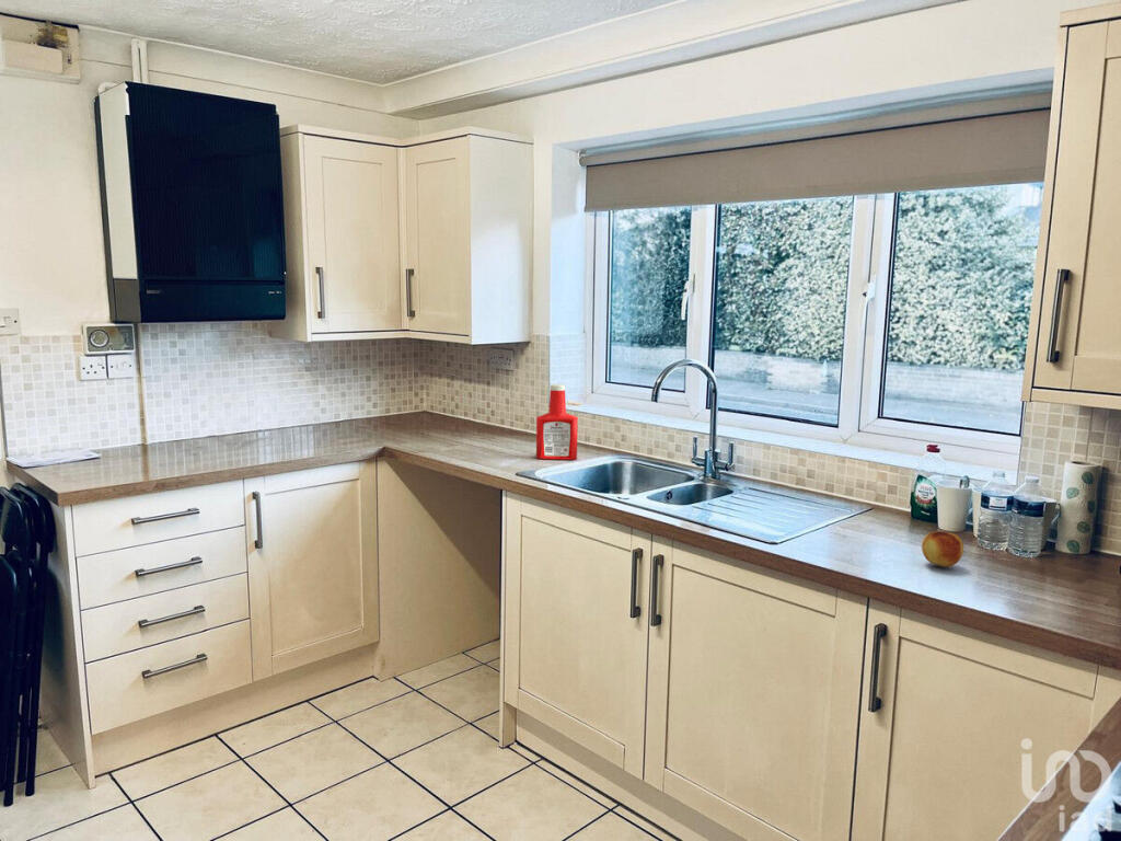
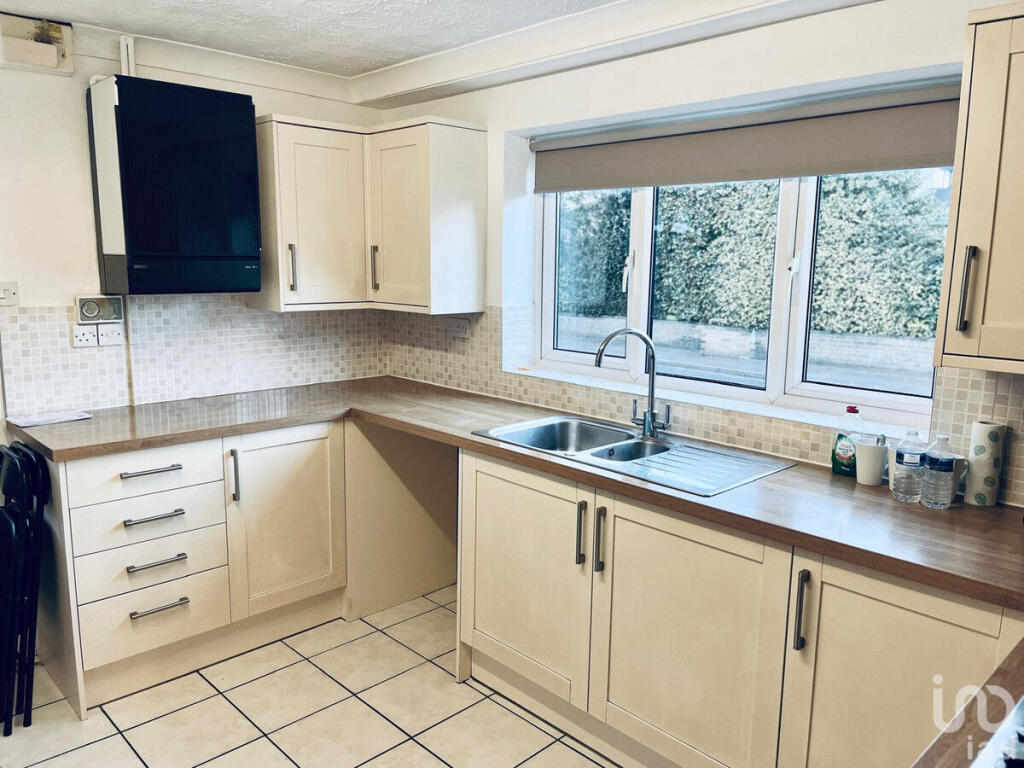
- soap bottle [535,383,579,461]
- fruit [921,530,964,568]
